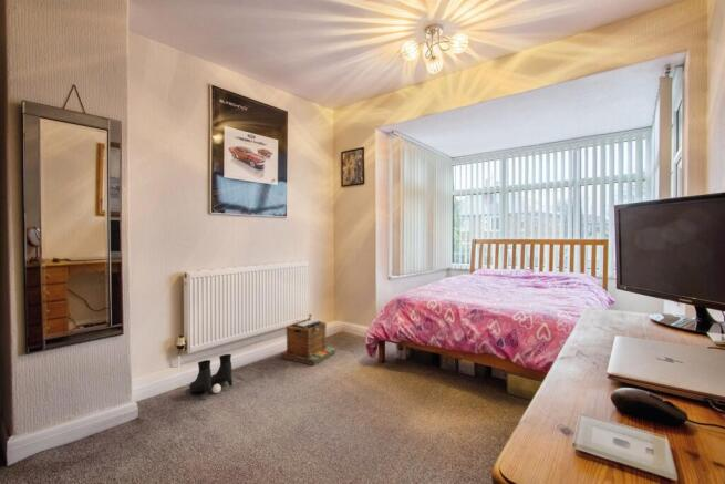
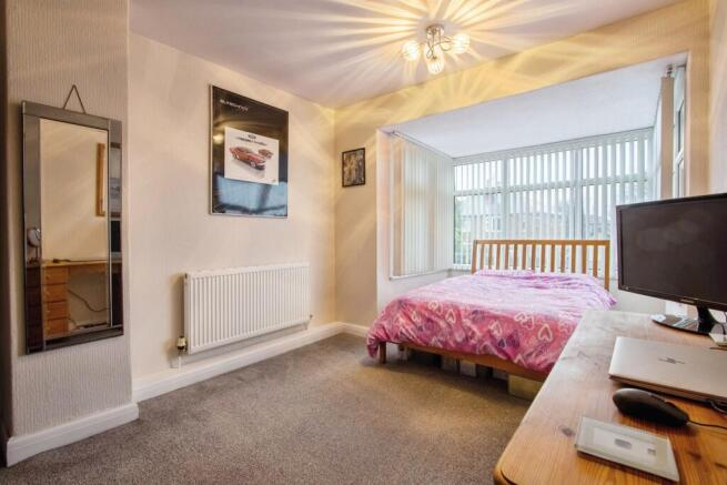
- boots [188,353,234,395]
- clothes hamper [280,317,336,367]
